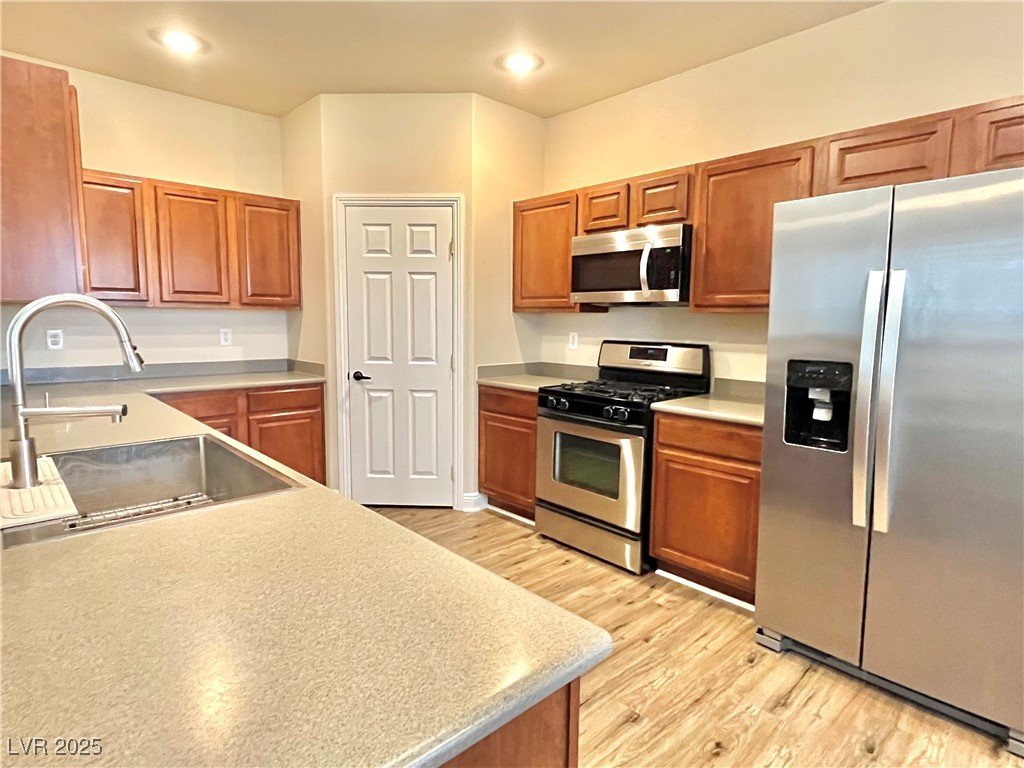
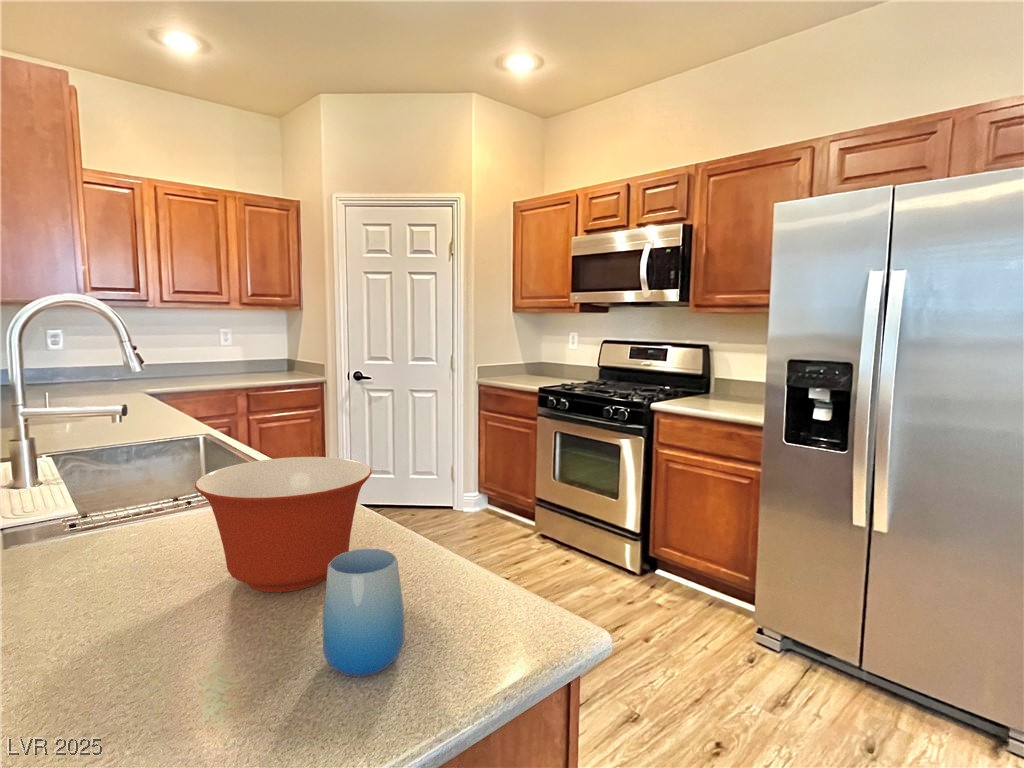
+ mixing bowl [194,456,373,593]
+ cup [321,548,406,678]
